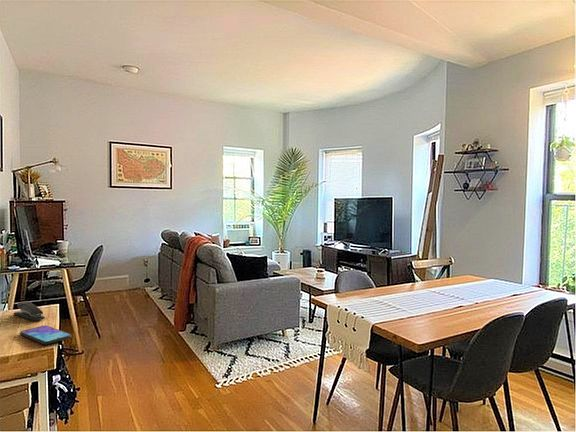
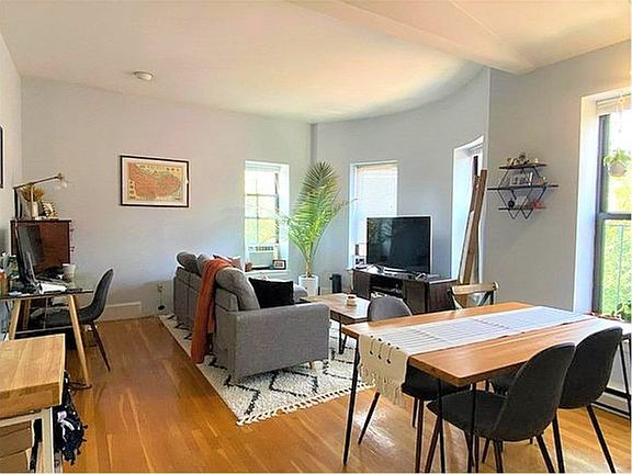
- smartphone [19,325,73,346]
- stapler [12,300,46,322]
